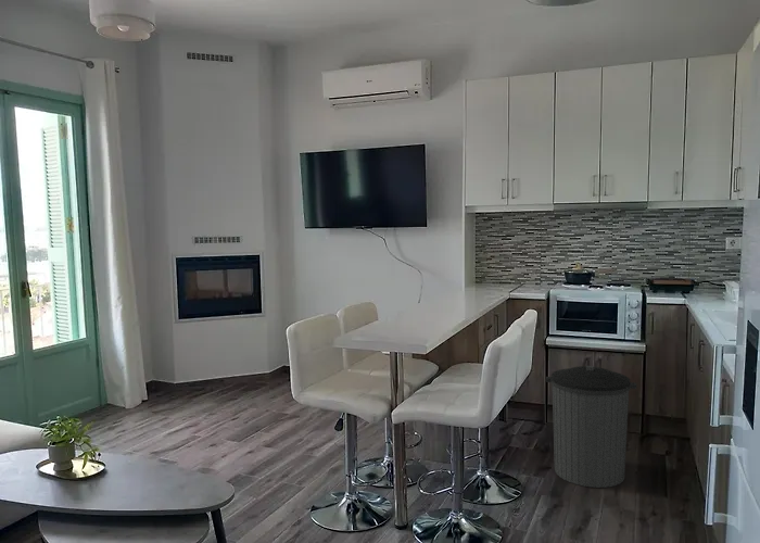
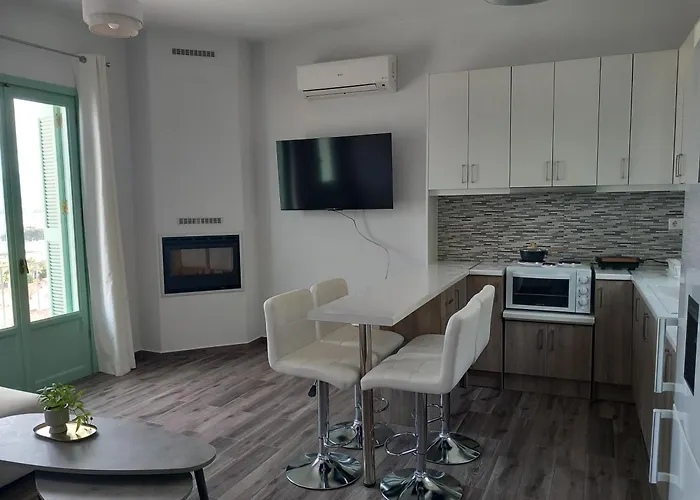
- trash can [545,365,637,489]
